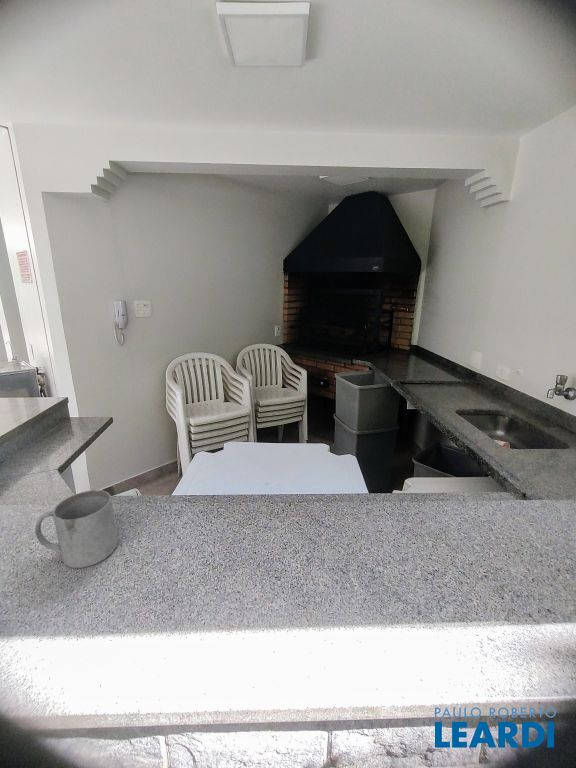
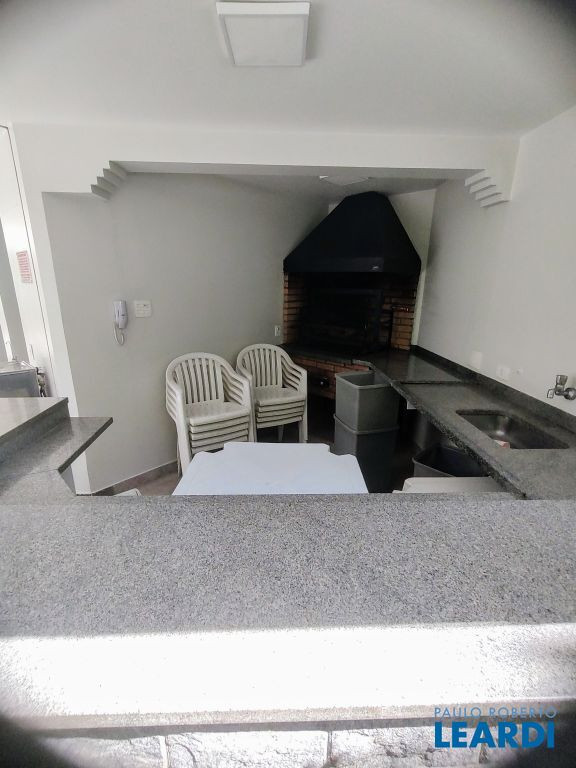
- mug [34,489,119,569]
